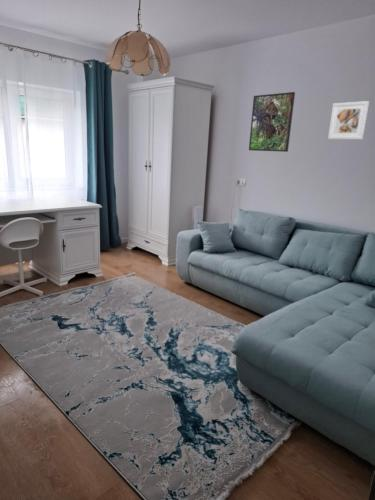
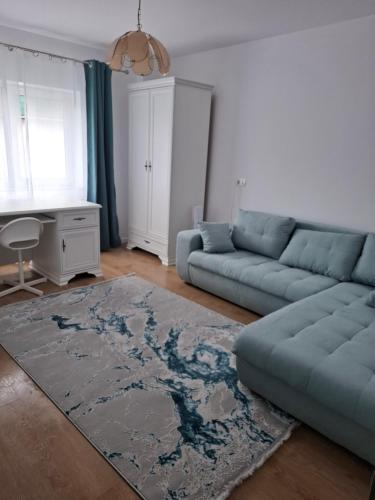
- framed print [248,91,296,153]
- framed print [327,100,370,140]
